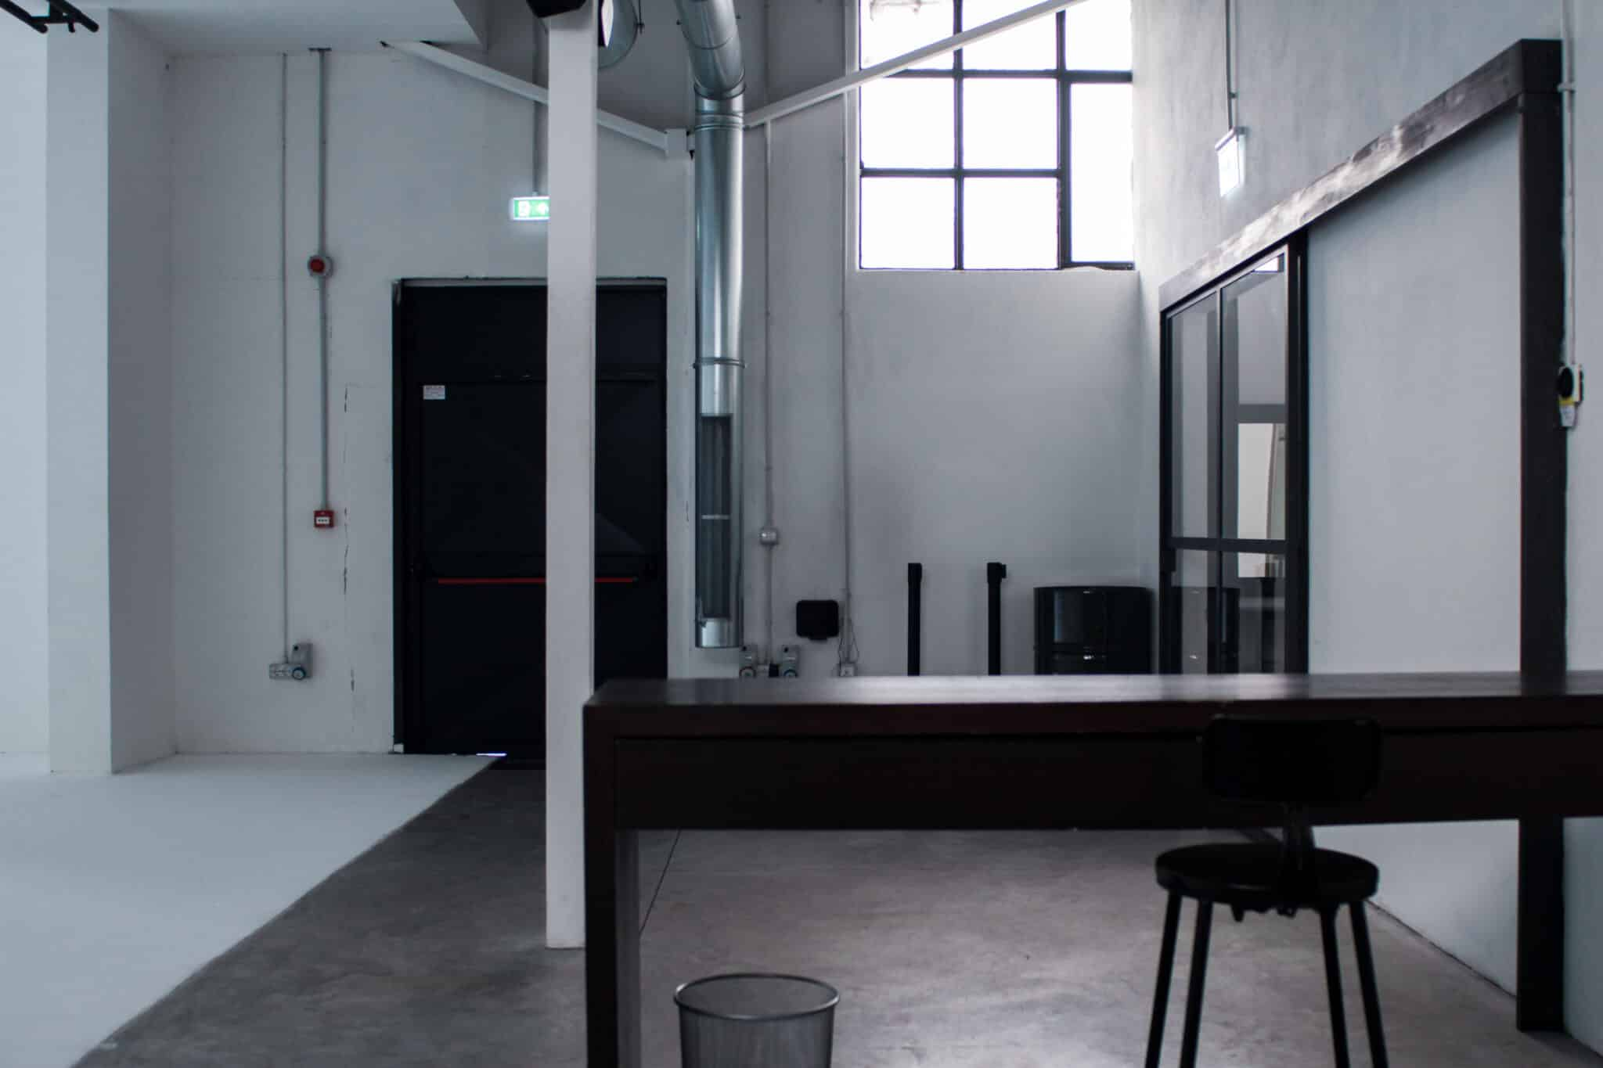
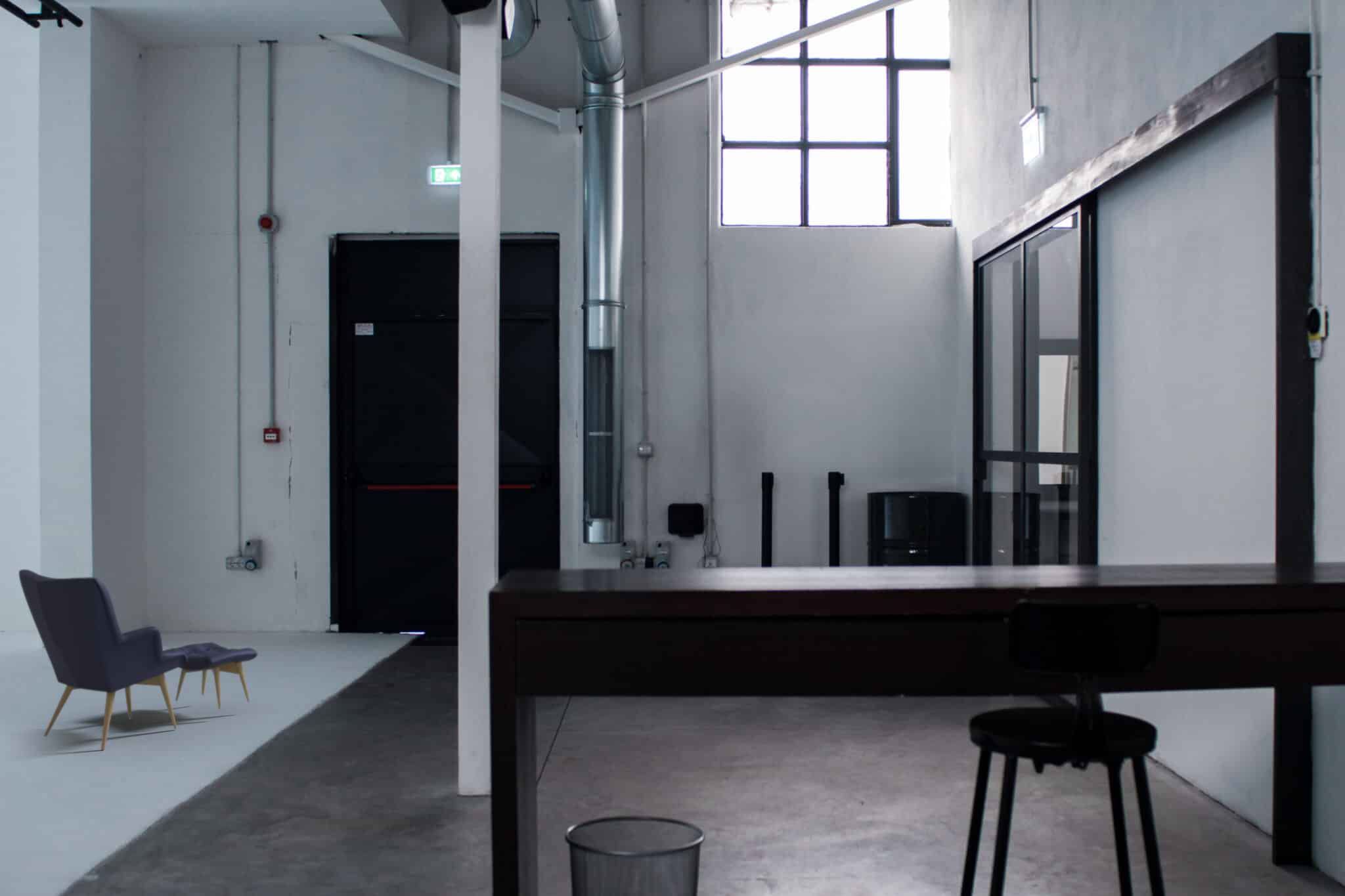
+ armchair [18,568,258,751]
